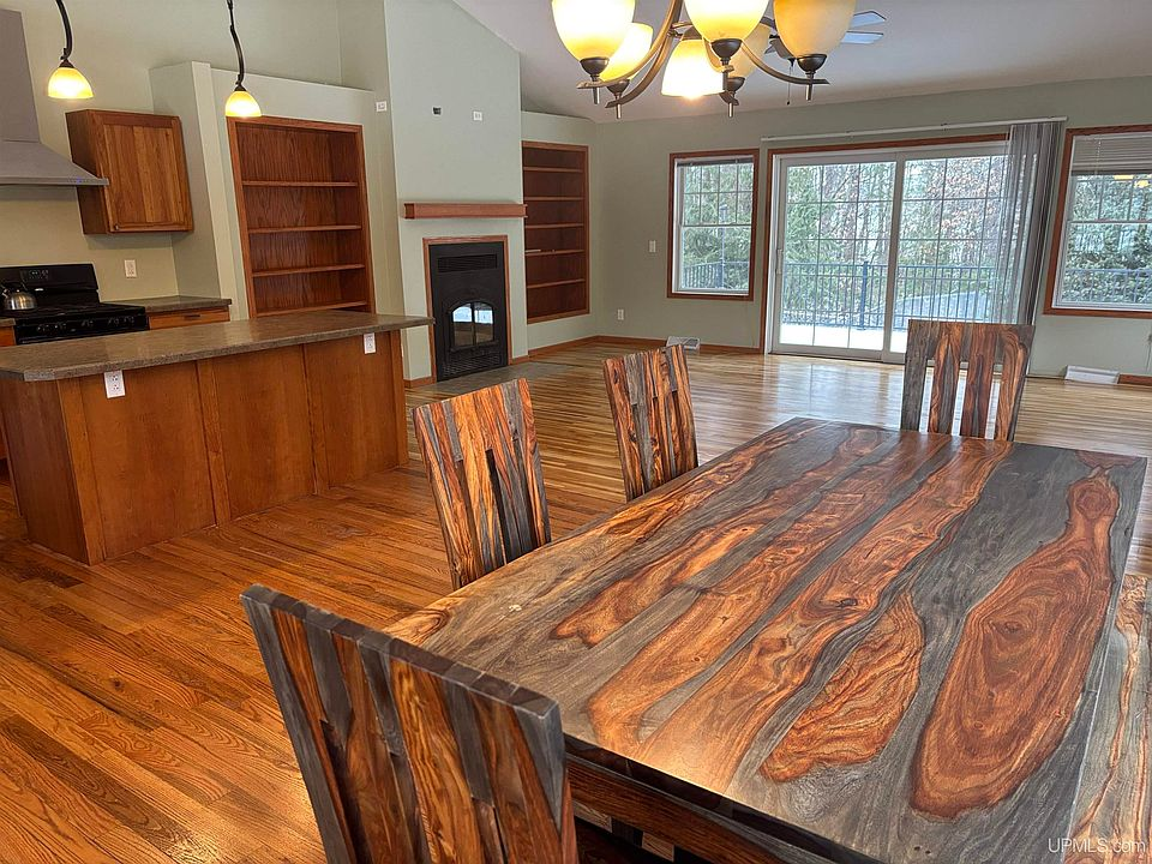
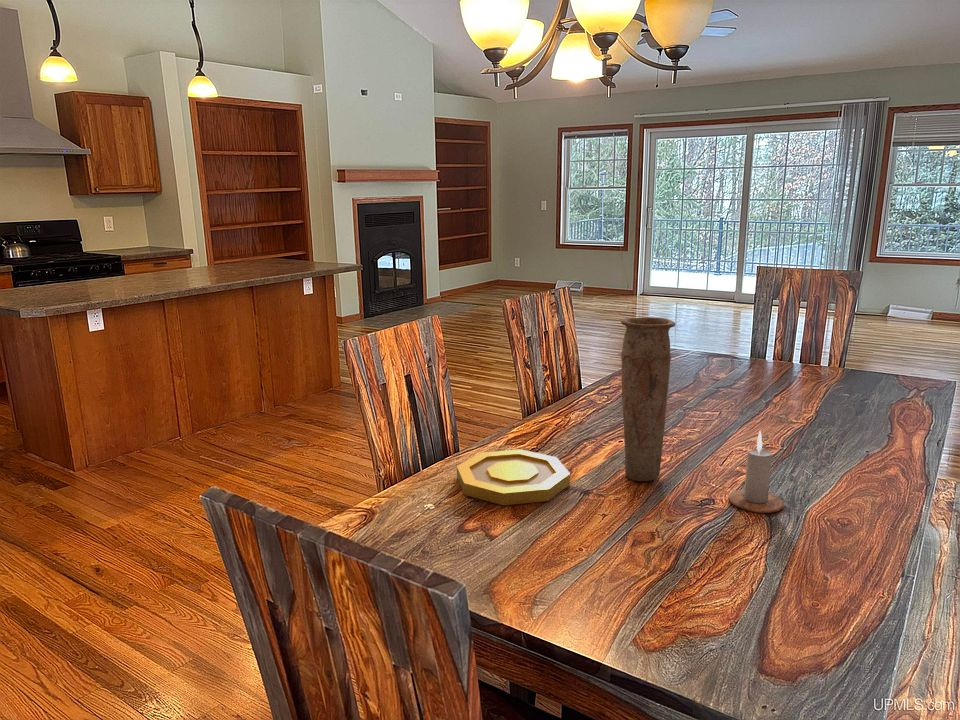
+ vase [620,316,676,482]
+ candle [727,430,785,514]
+ bowl [456,448,571,506]
